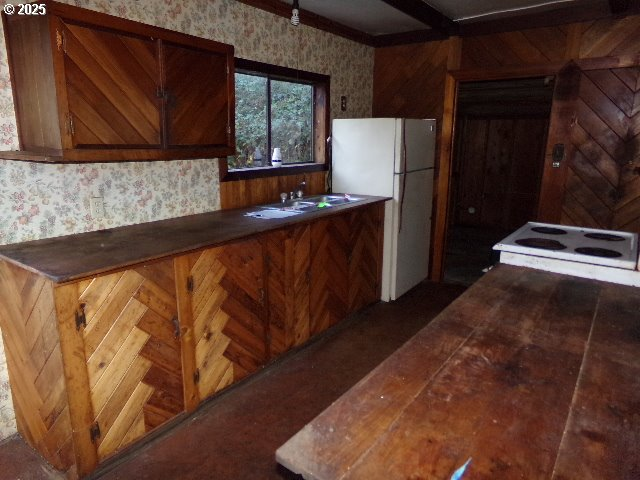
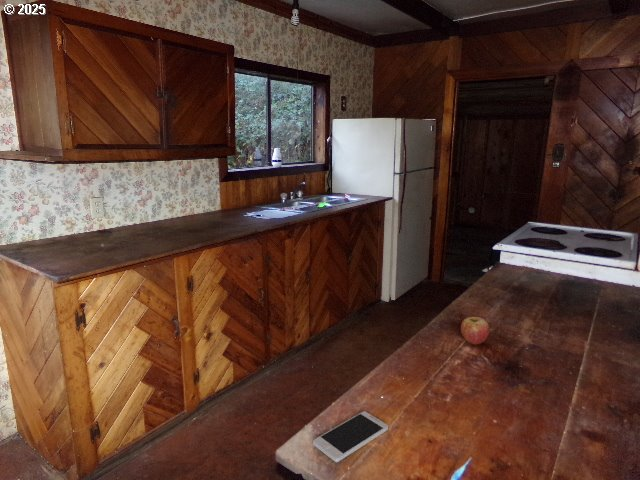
+ fruit [460,316,490,345]
+ smartphone [312,410,389,463]
